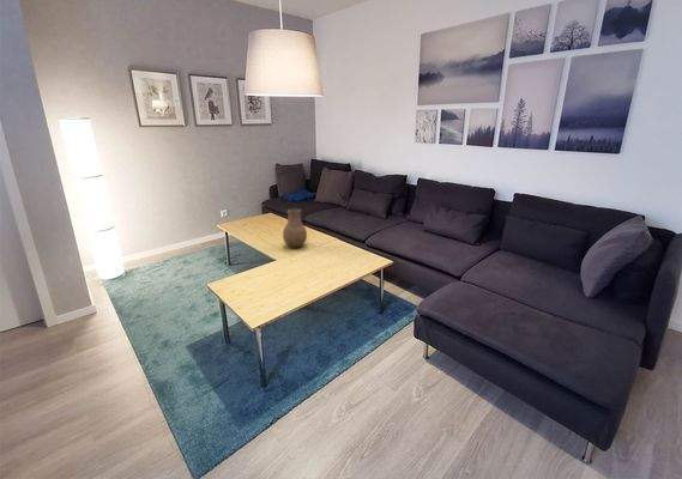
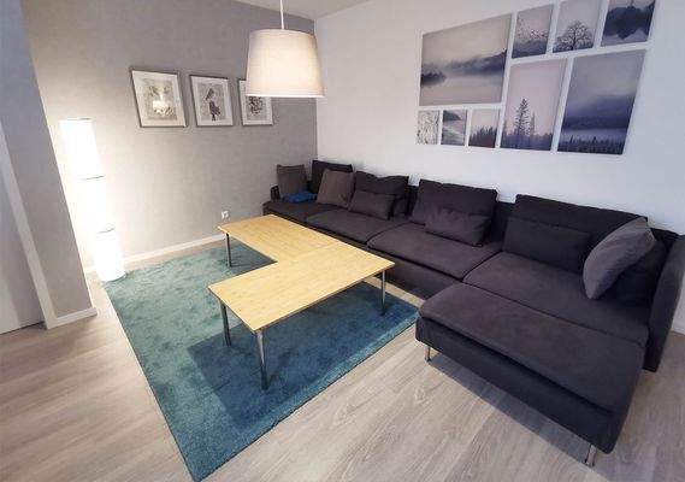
- vase [282,208,308,249]
